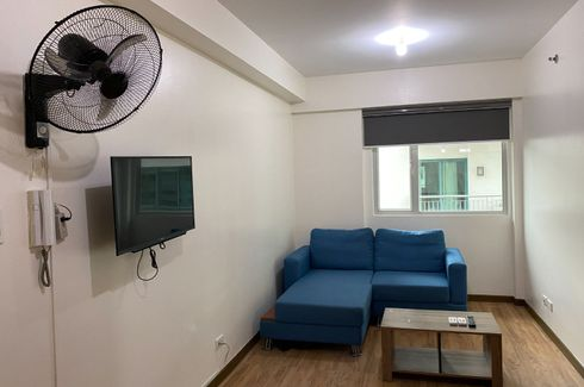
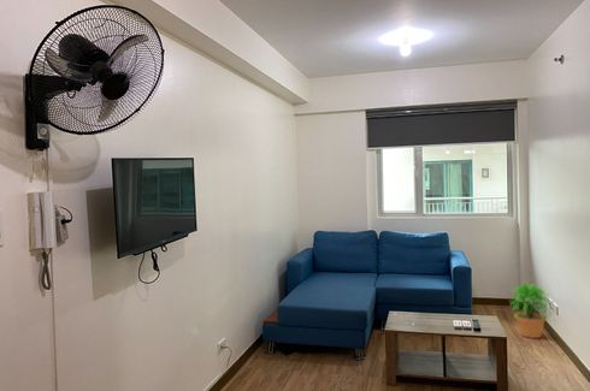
+ potted plant [508,282,554,339]
